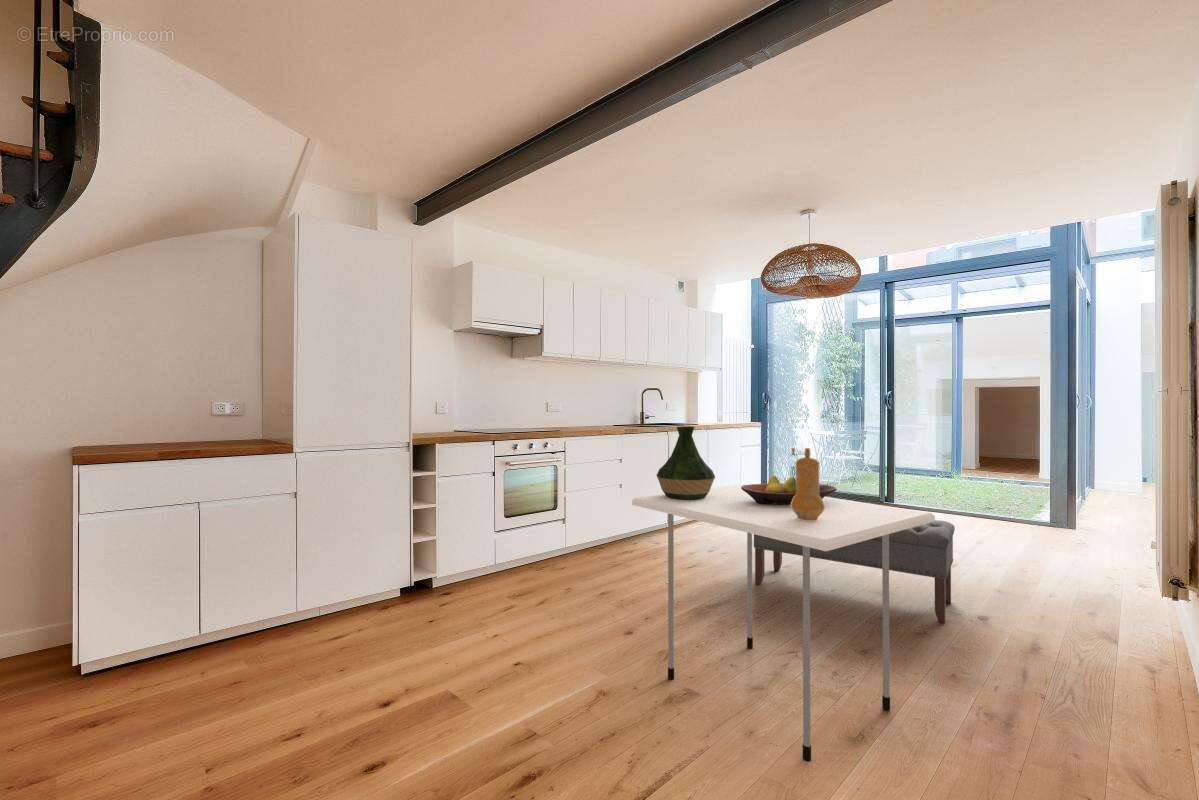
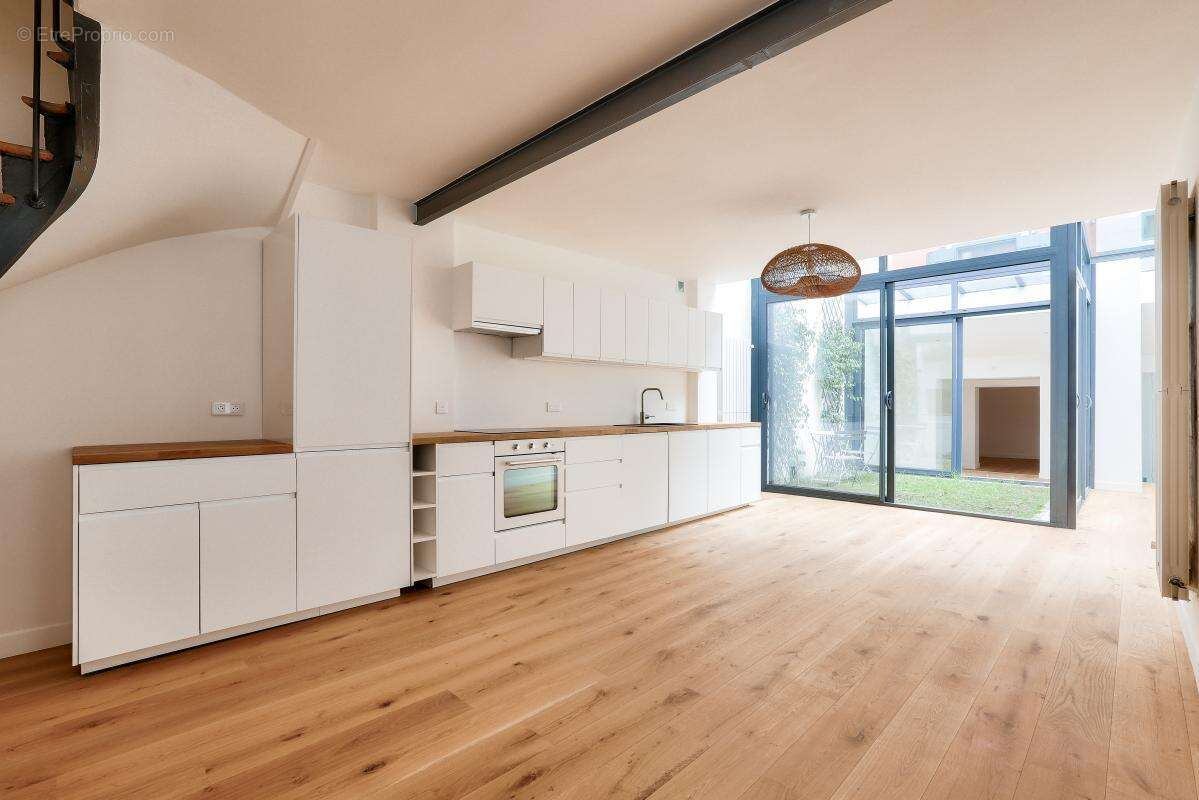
- fruit bowl [741,475,838,505]
- pepper mill [790,447,825,521]
- vase [656,426,716,500]
- dining table [631,483,936,763]
- bench [753,519,956,624]
